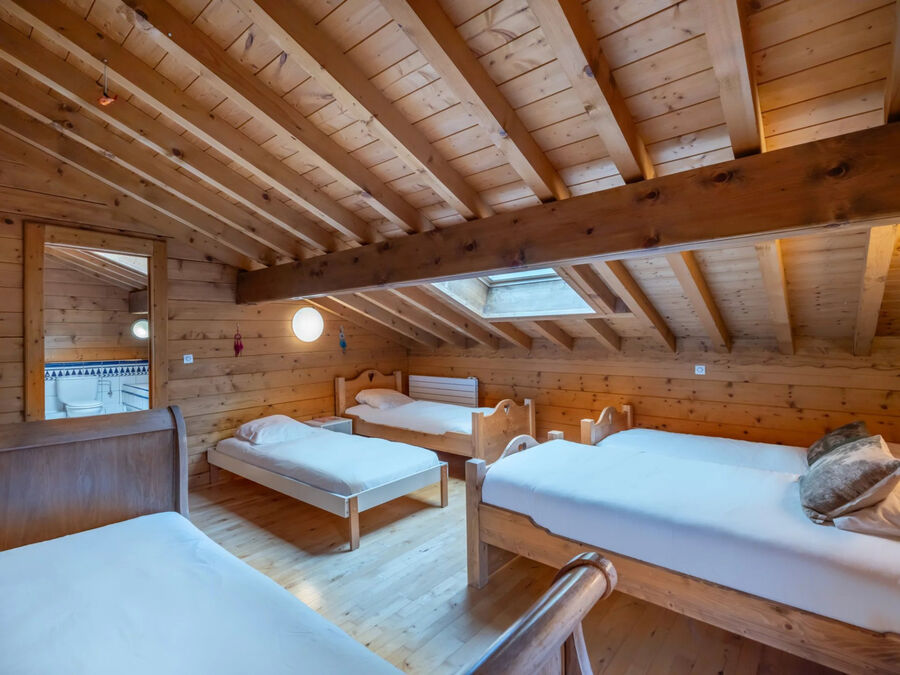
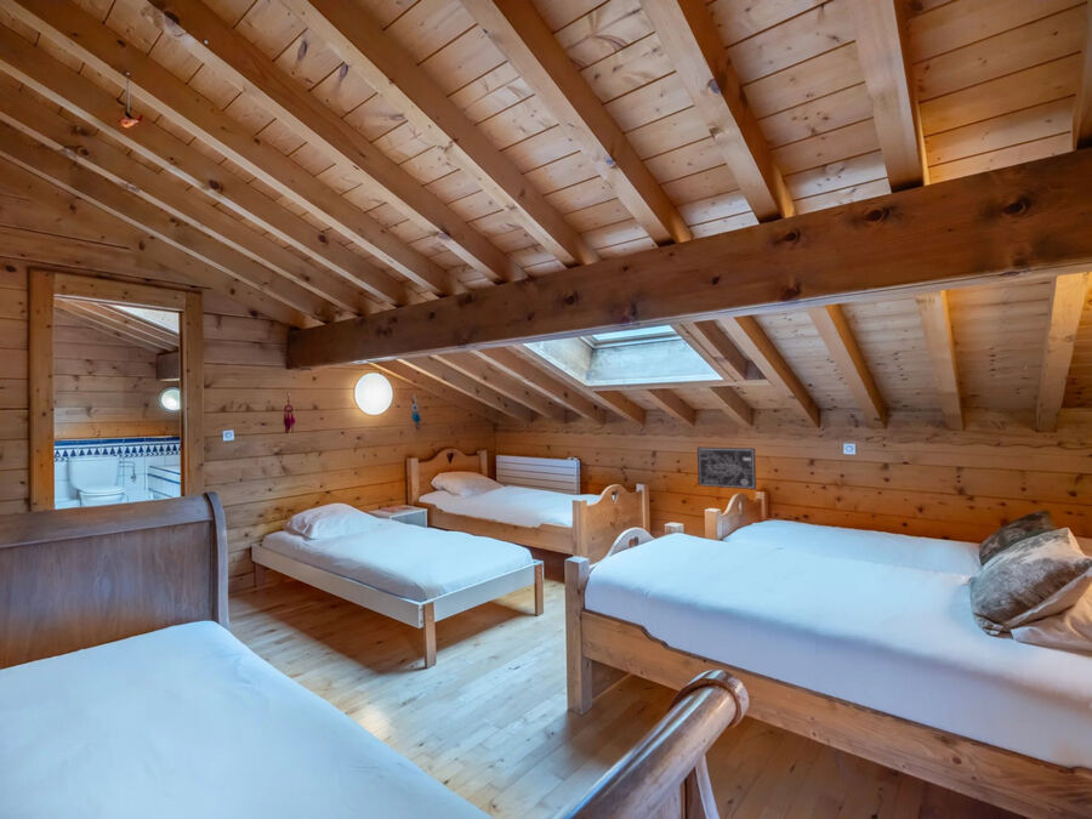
+ wall art [696,447,757,490]
